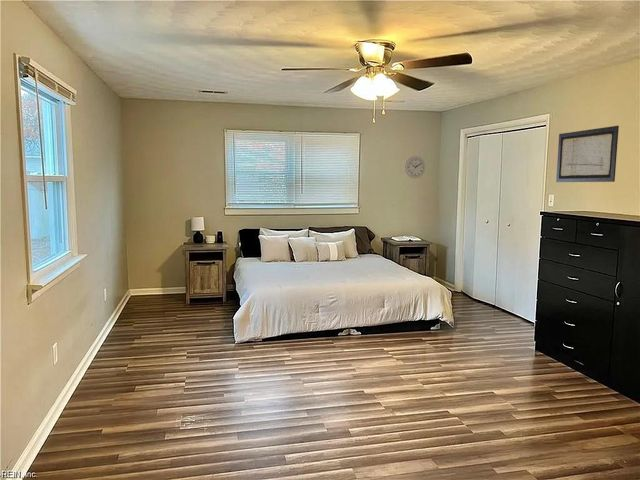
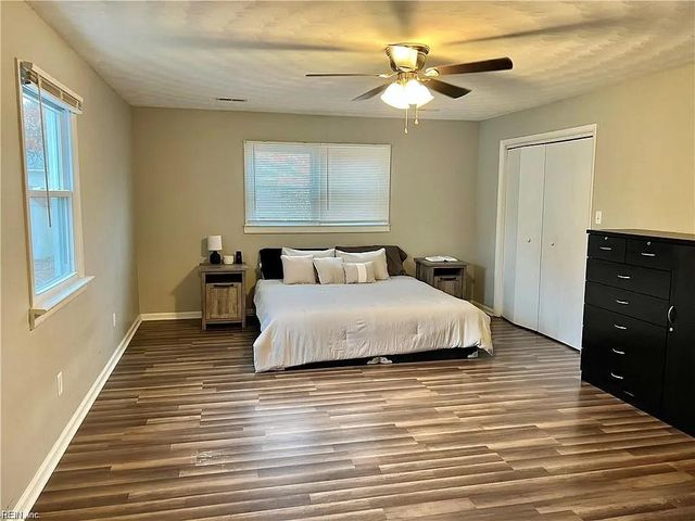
- wall clock [404,155,426,179]
- wall art [555,125,620,183]
